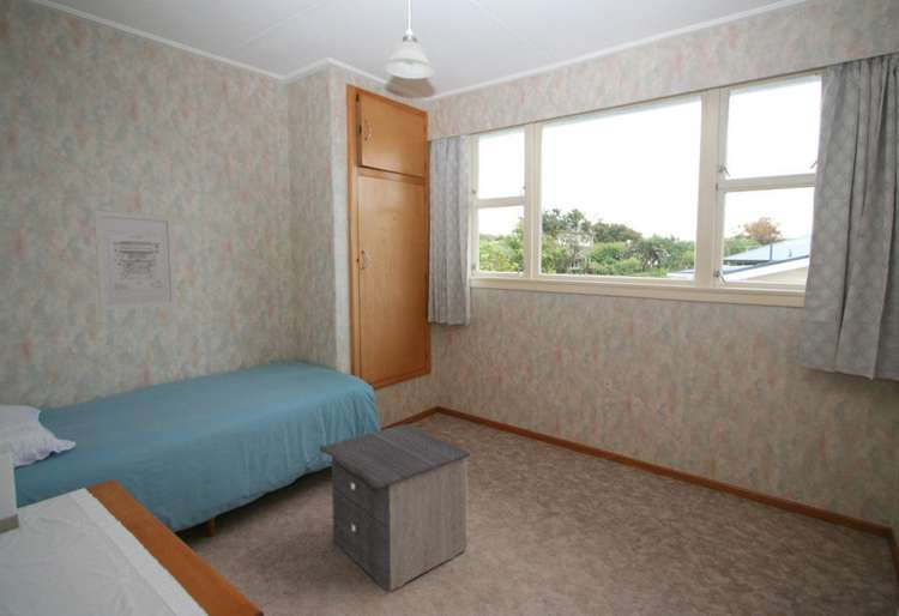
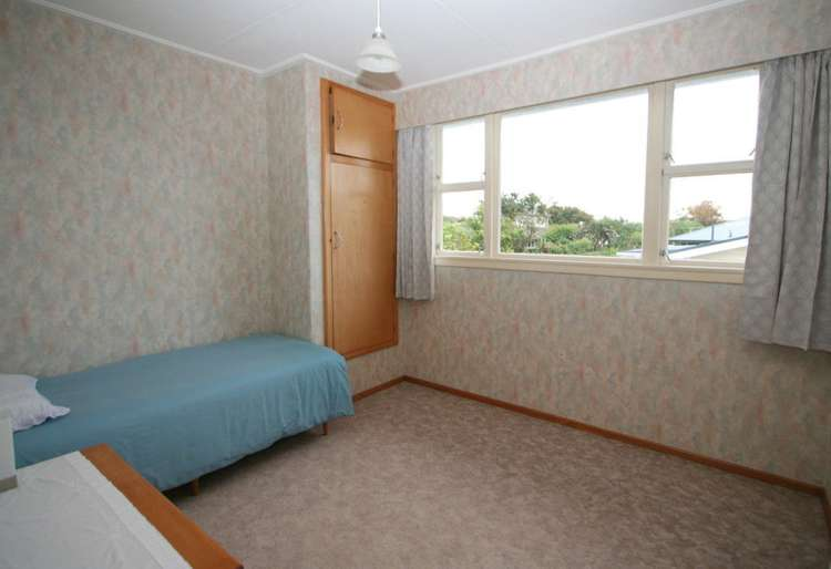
- wall art [92,209,179,312]
- nightstand [319,423,471,593]
